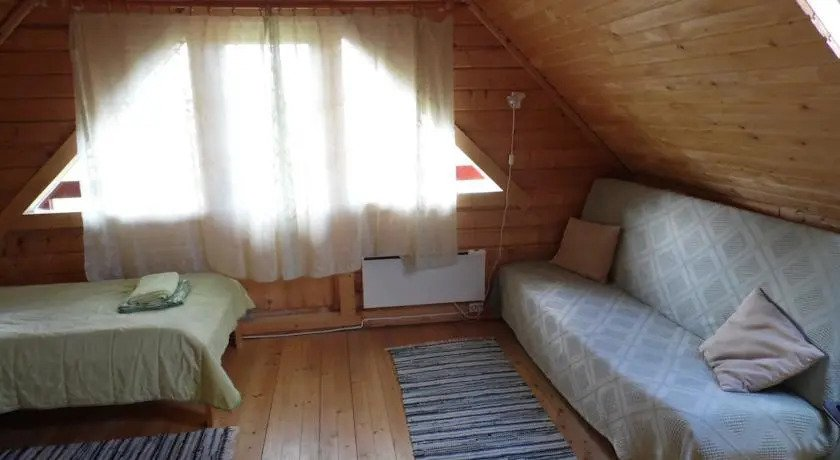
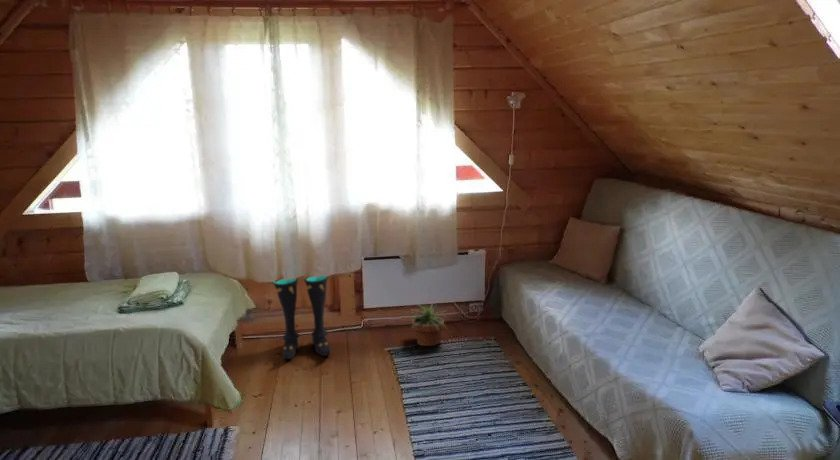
+ boots [272,273,332,360]
+ potted plant [409,298,448,347]
